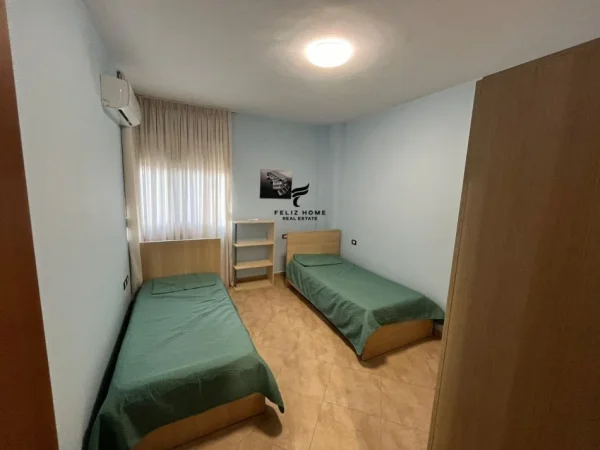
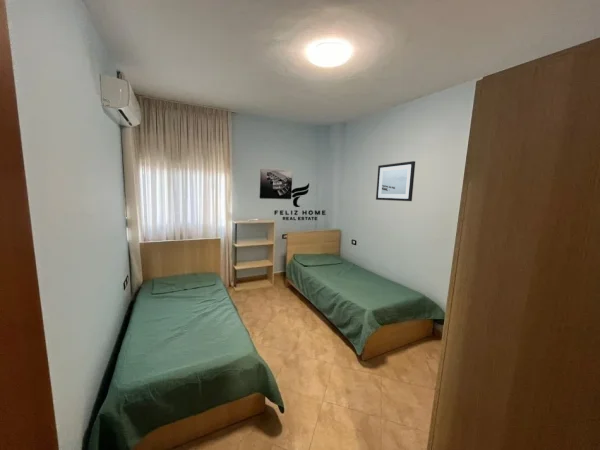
+ wall art [375,160,416,202]
